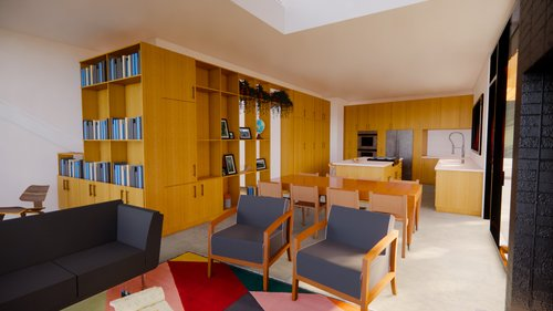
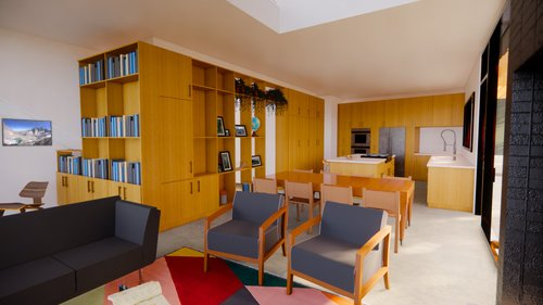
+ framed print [0,117,53,148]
